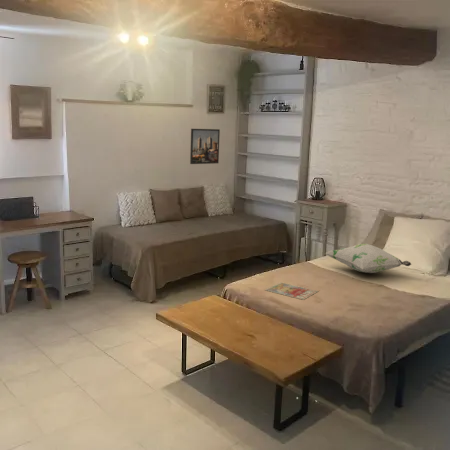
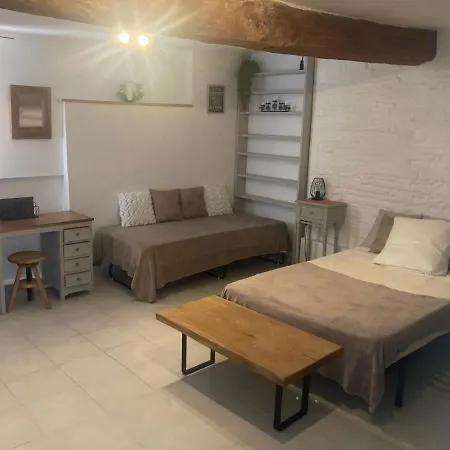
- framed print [189,128,221,165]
- decorative pillow [325,243,412,274]
- magazine [264,281,319,301]
